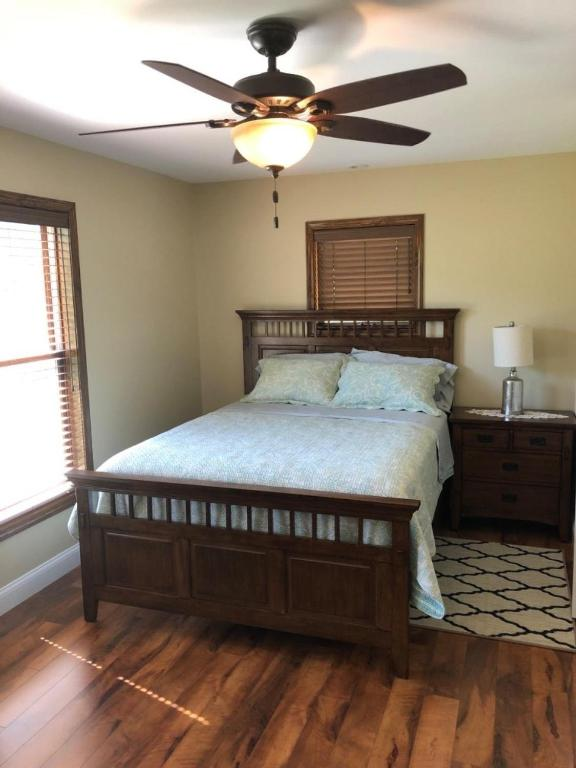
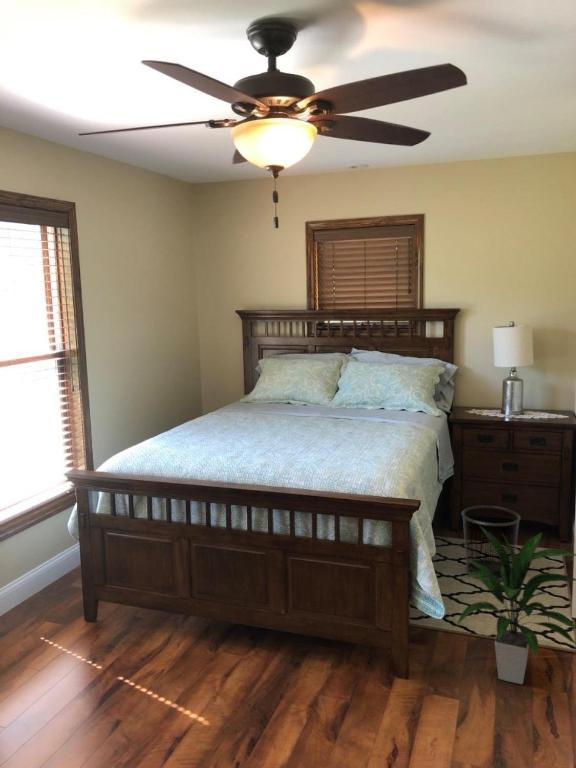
+ waste bin [460,505,522,582]
+ indoor plant [454,525,576,685]
